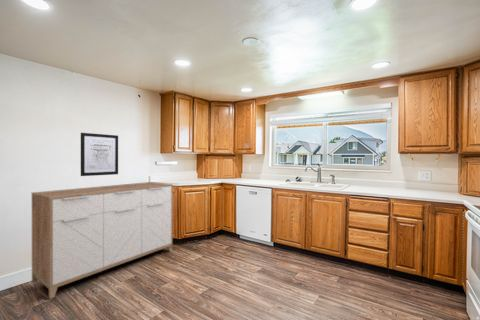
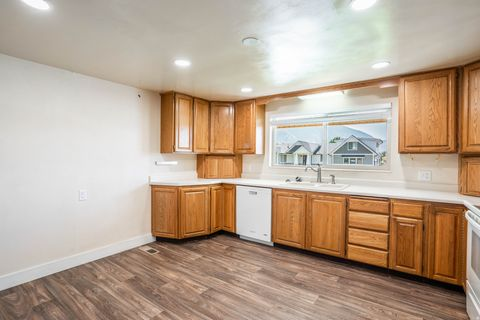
- wall art [80,132,119,177]
- sideboard [30,181,174,300]
